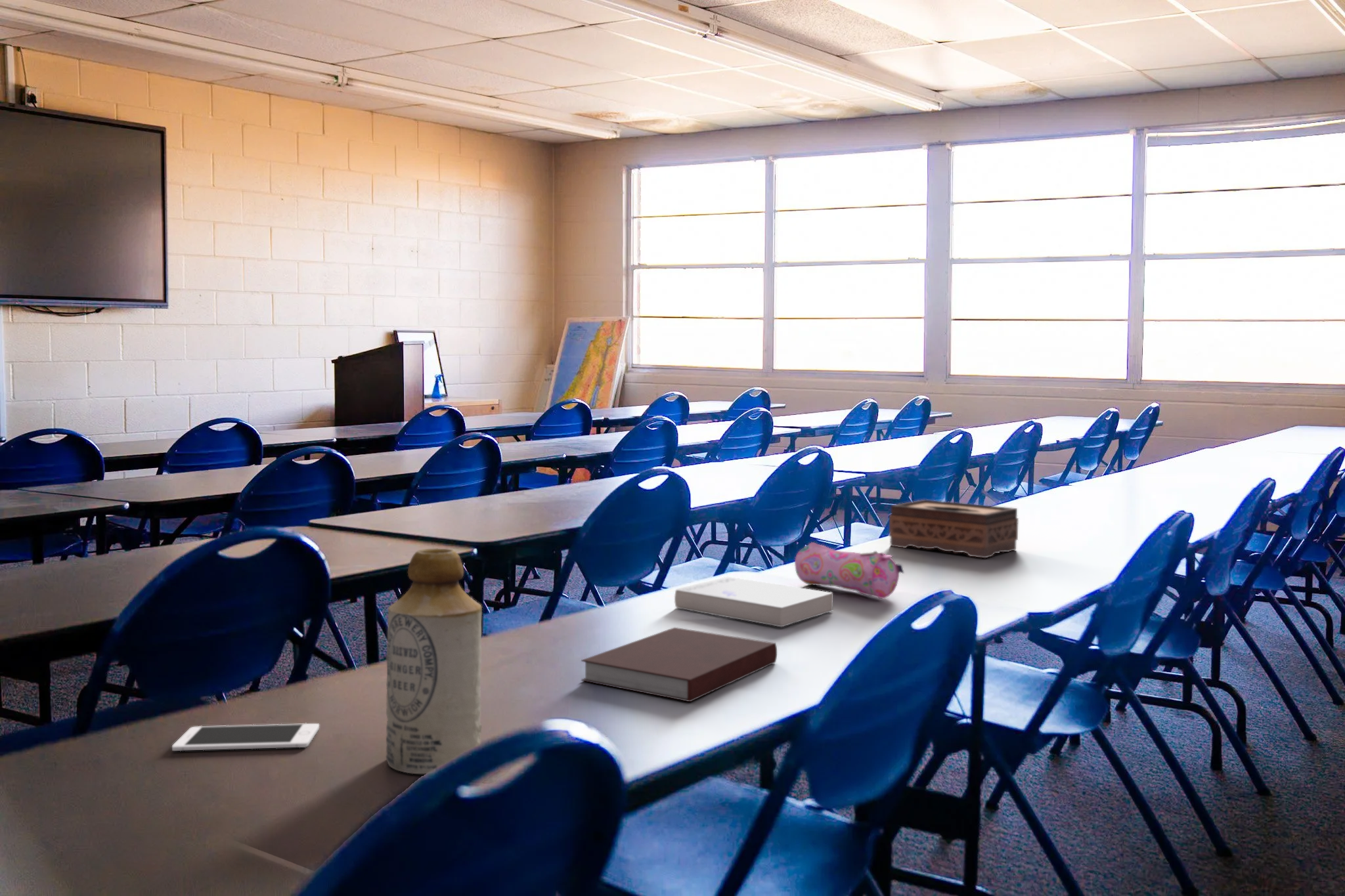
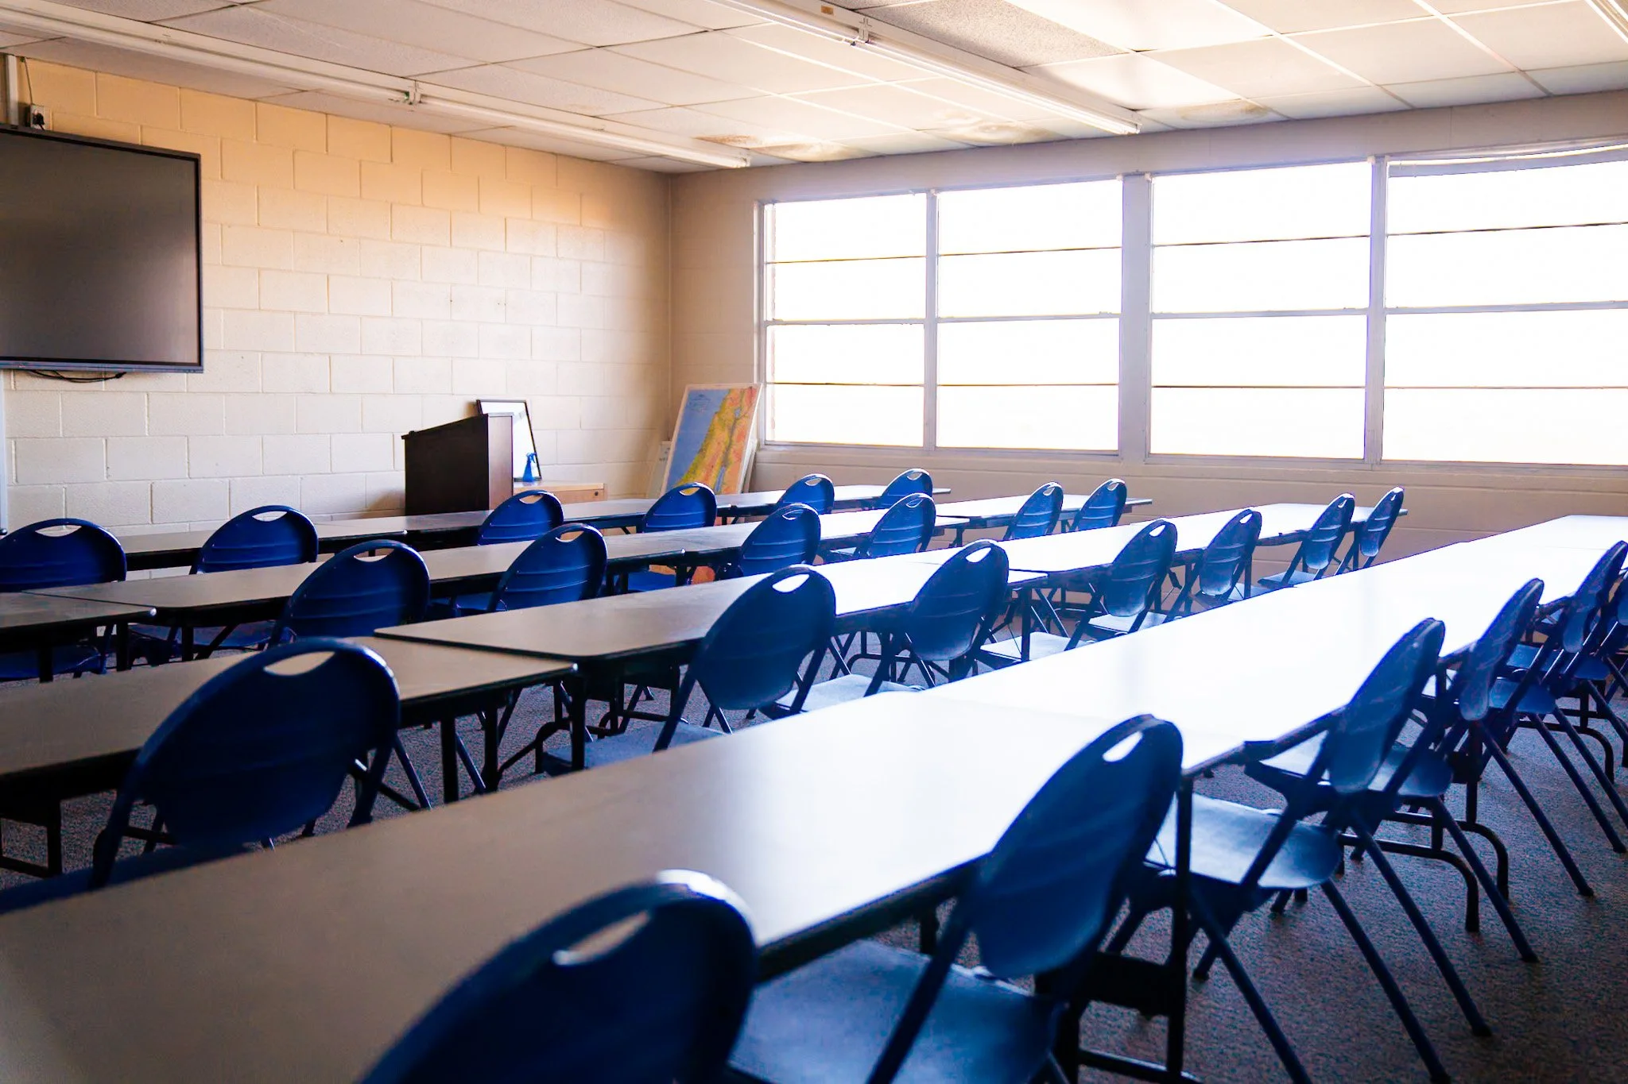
- bottle [385,547,483,775]
- book [674,576,834,628]
- tissue box [889,499,1019,559]
- pencil case [794,542,905,599]
- cell phone [171,723,320,752]
- notebook [581,627,778,702]
